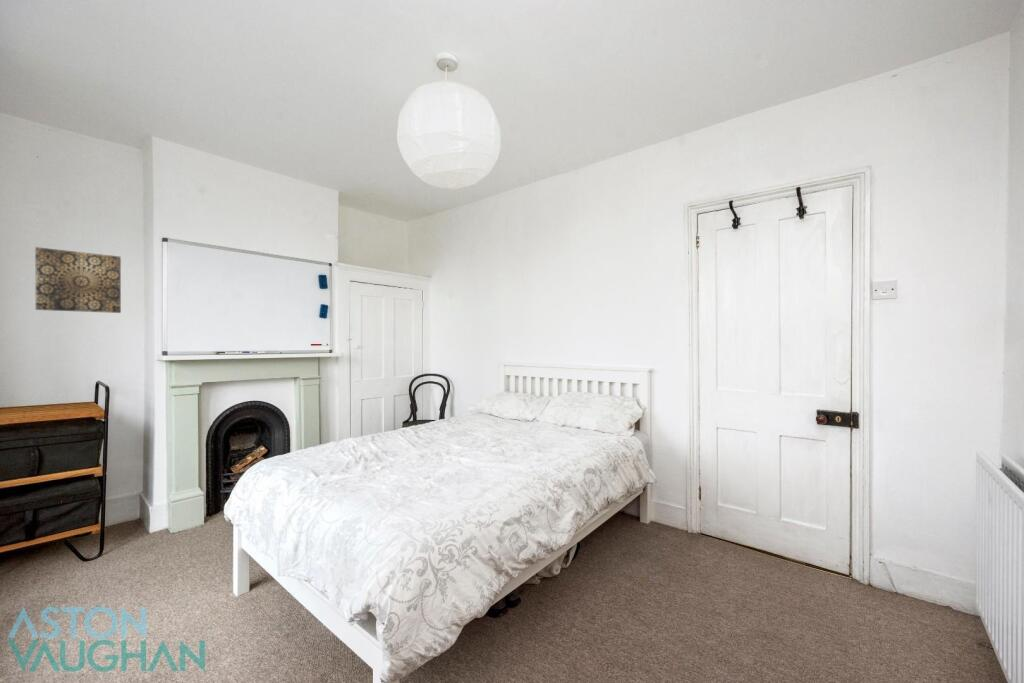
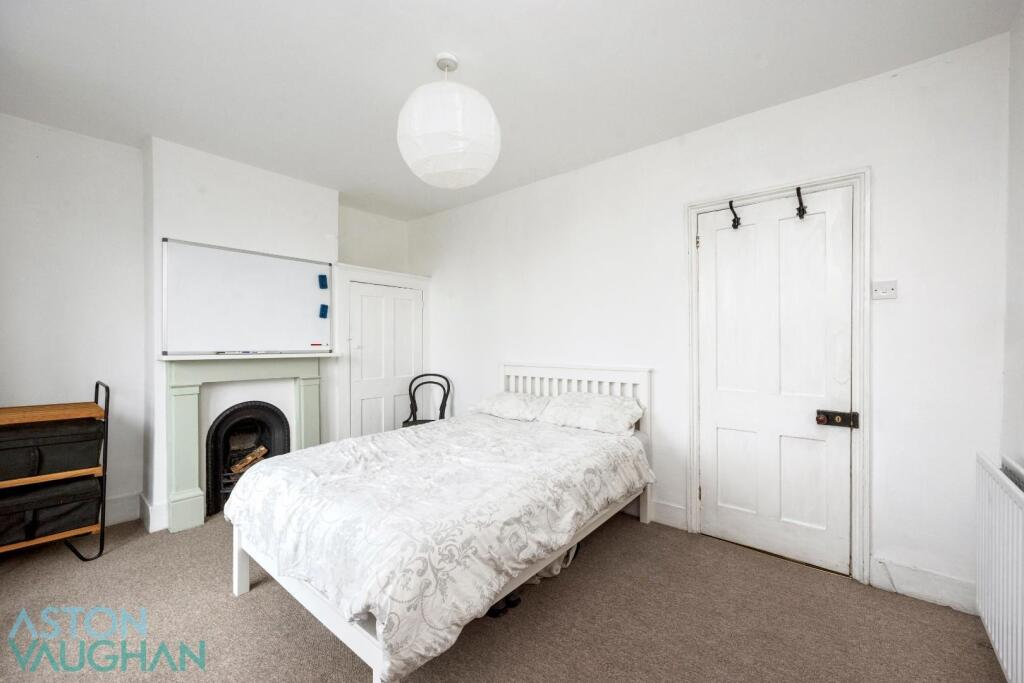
- wall art [34,246,122,314]
